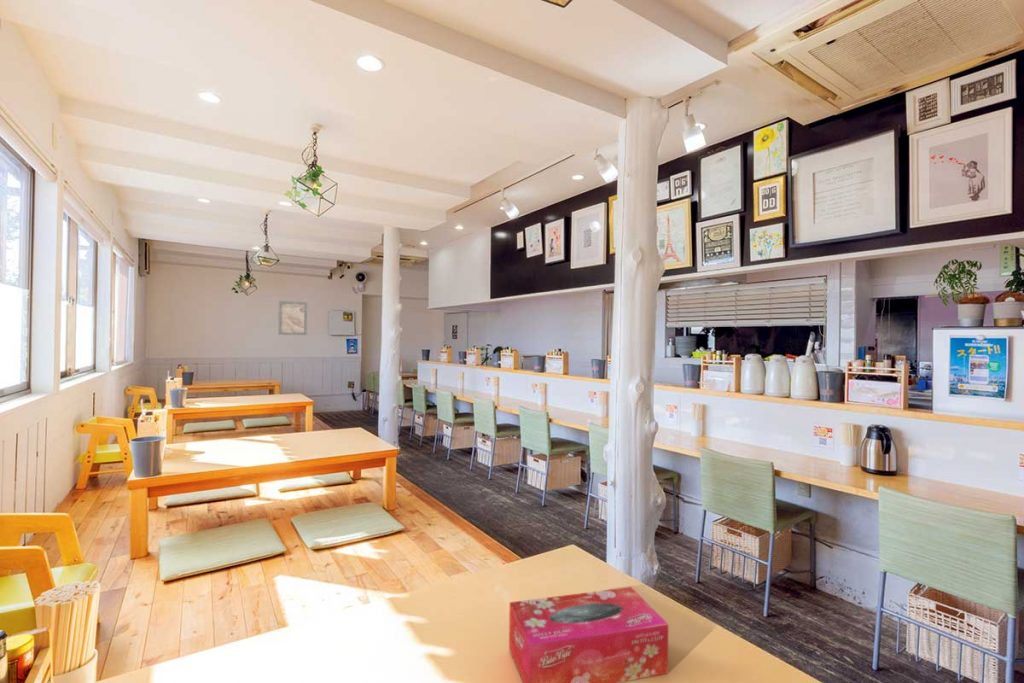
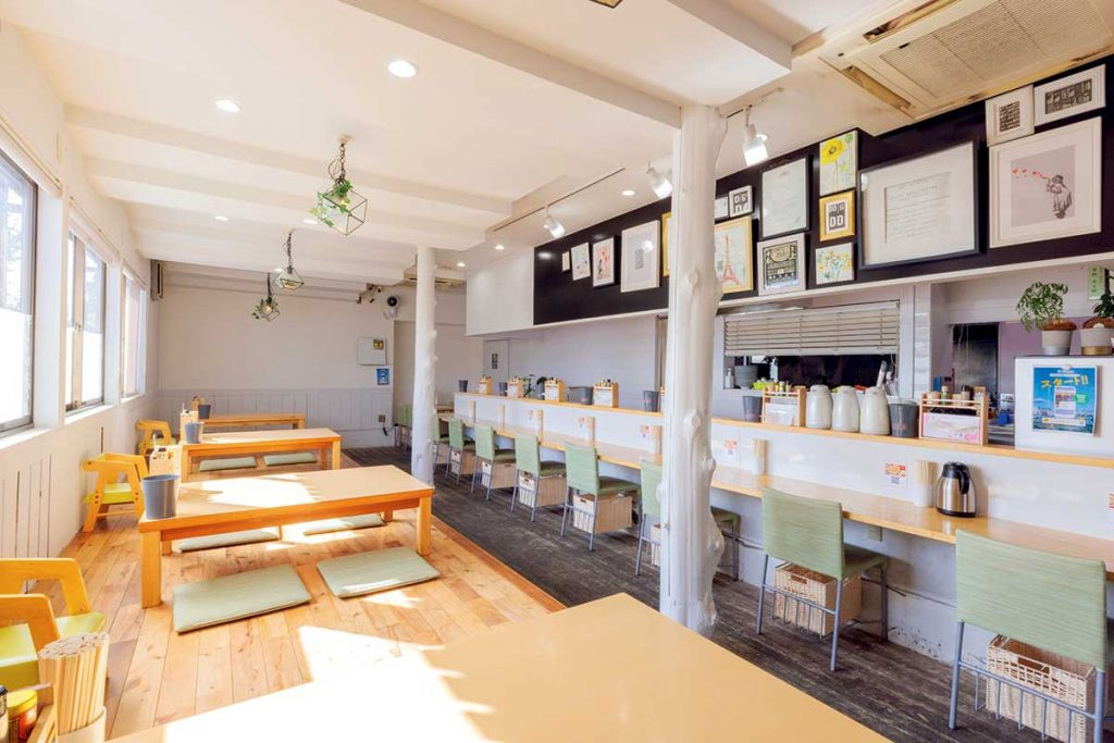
- wall art [277,300,308,336]
- tissue box [508,586,669,683]
